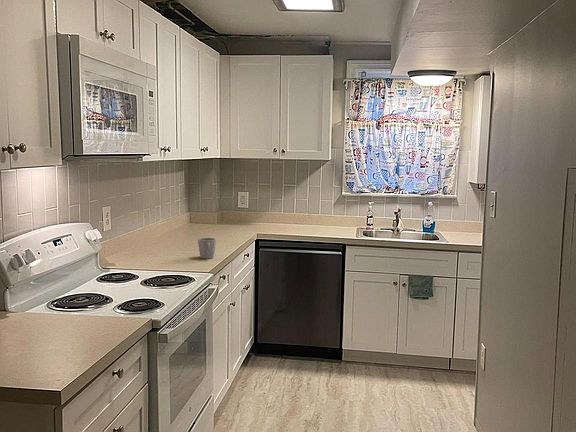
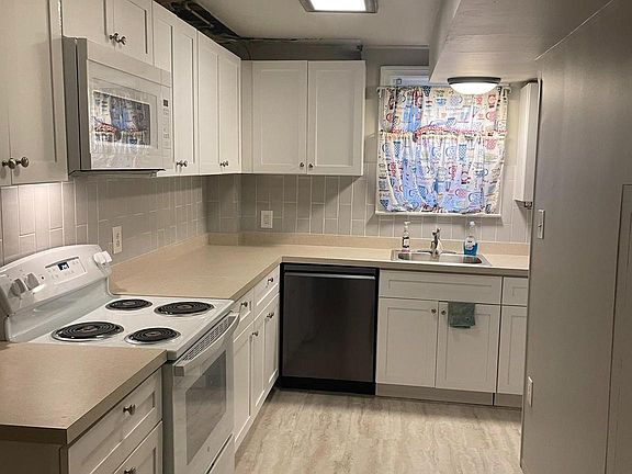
- mug [197,237,217,260]
